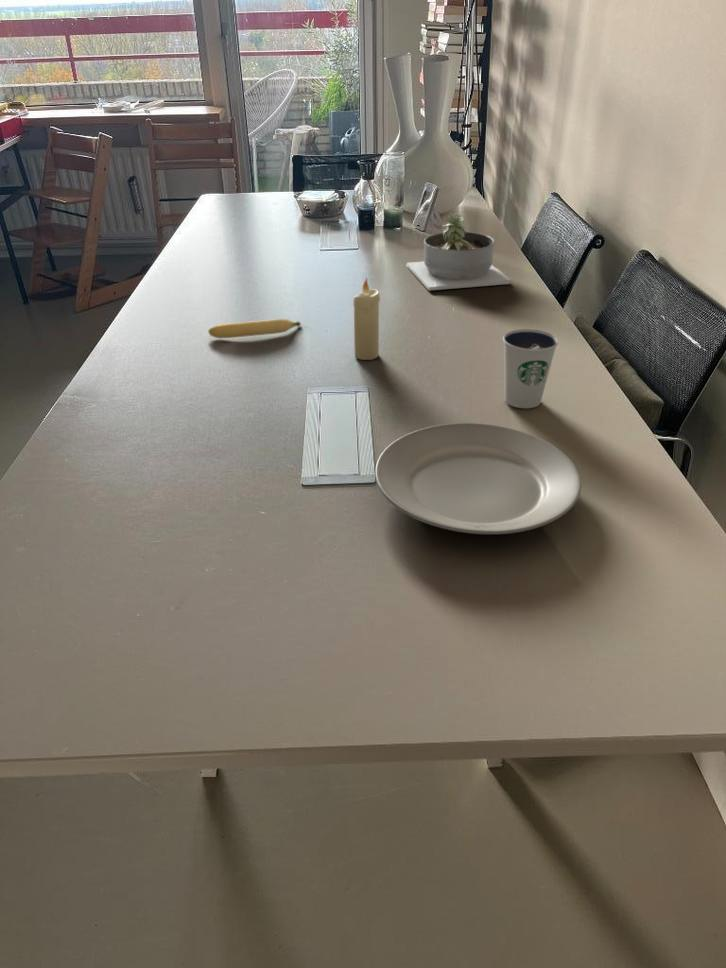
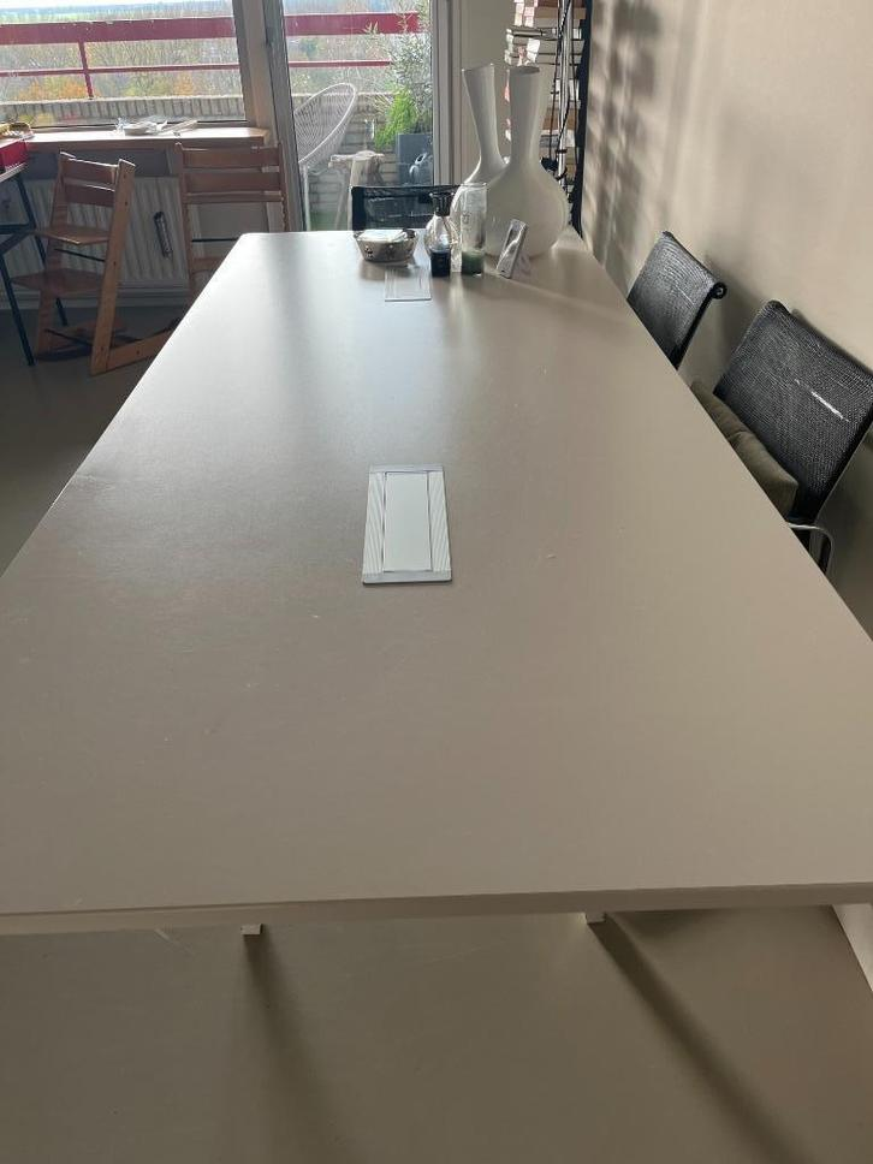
- succulent planter [406,212,512,291]
- plate [374,422,582,535]
- candle [352,277,381,361]
- banana [207,318,302,339]
- dixie cup [502,328,559,409]
